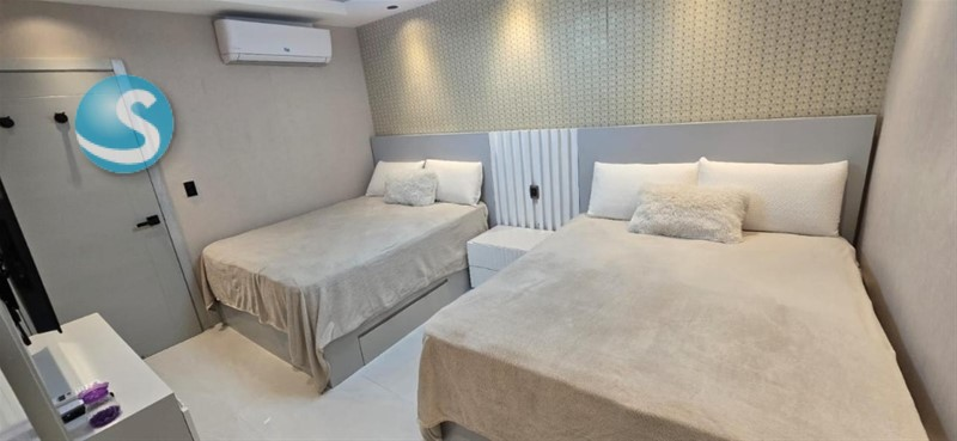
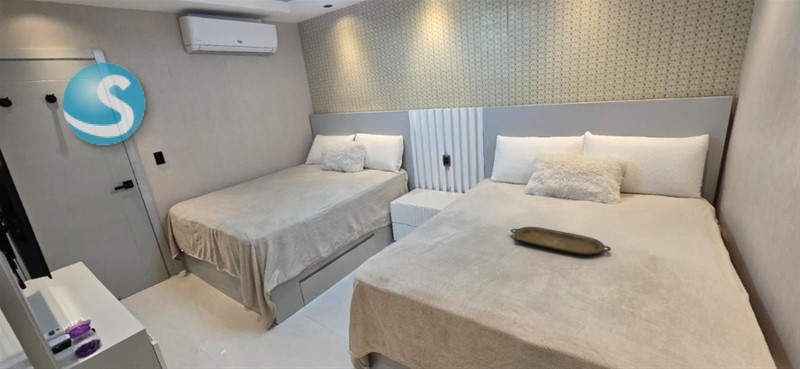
+ serving tray [509,226,612,256]
